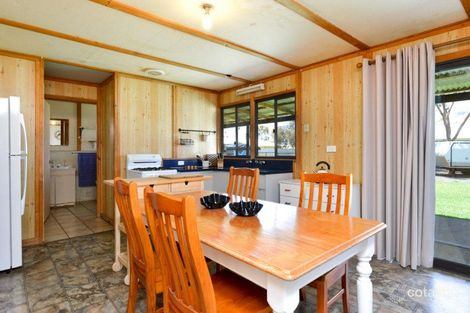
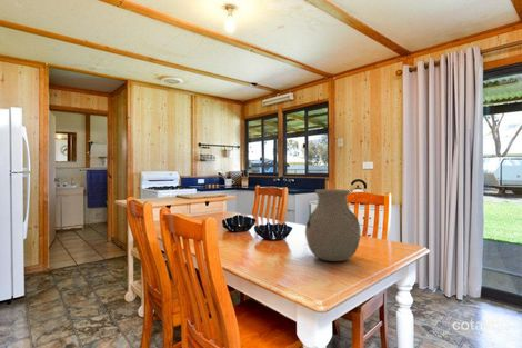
+ vase [304,188,362,262]
